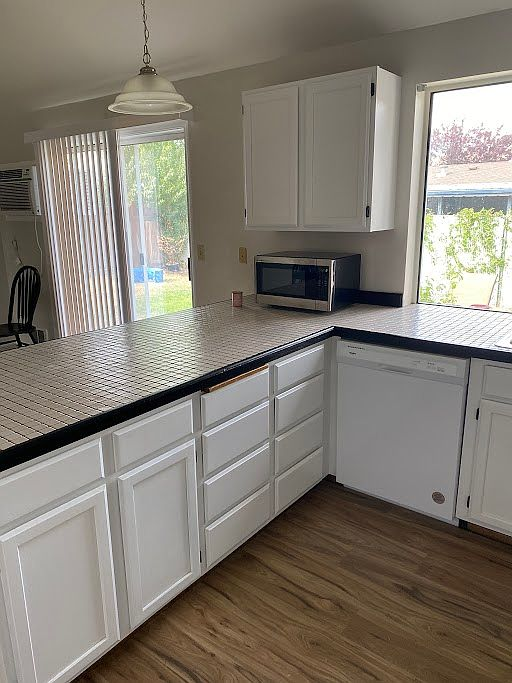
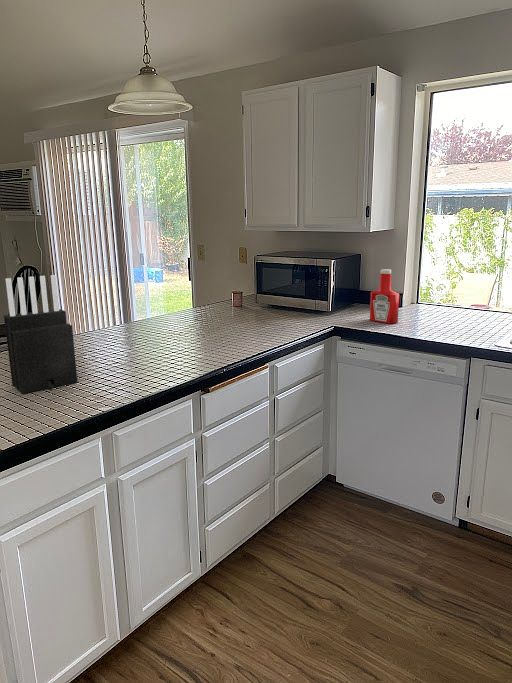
+ soap bottle [369,268,400,325]
+ knife block [3,274,78,394]
